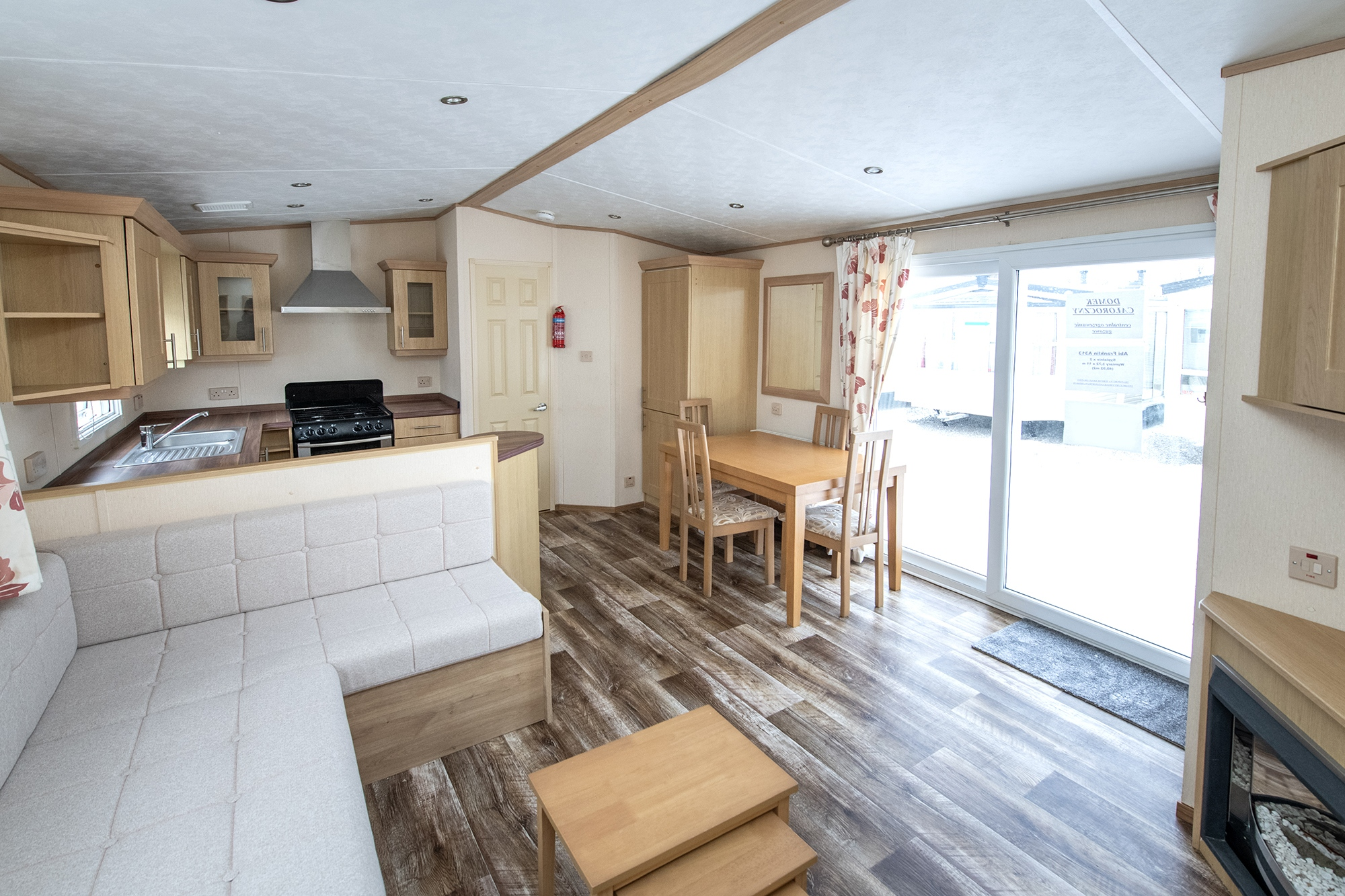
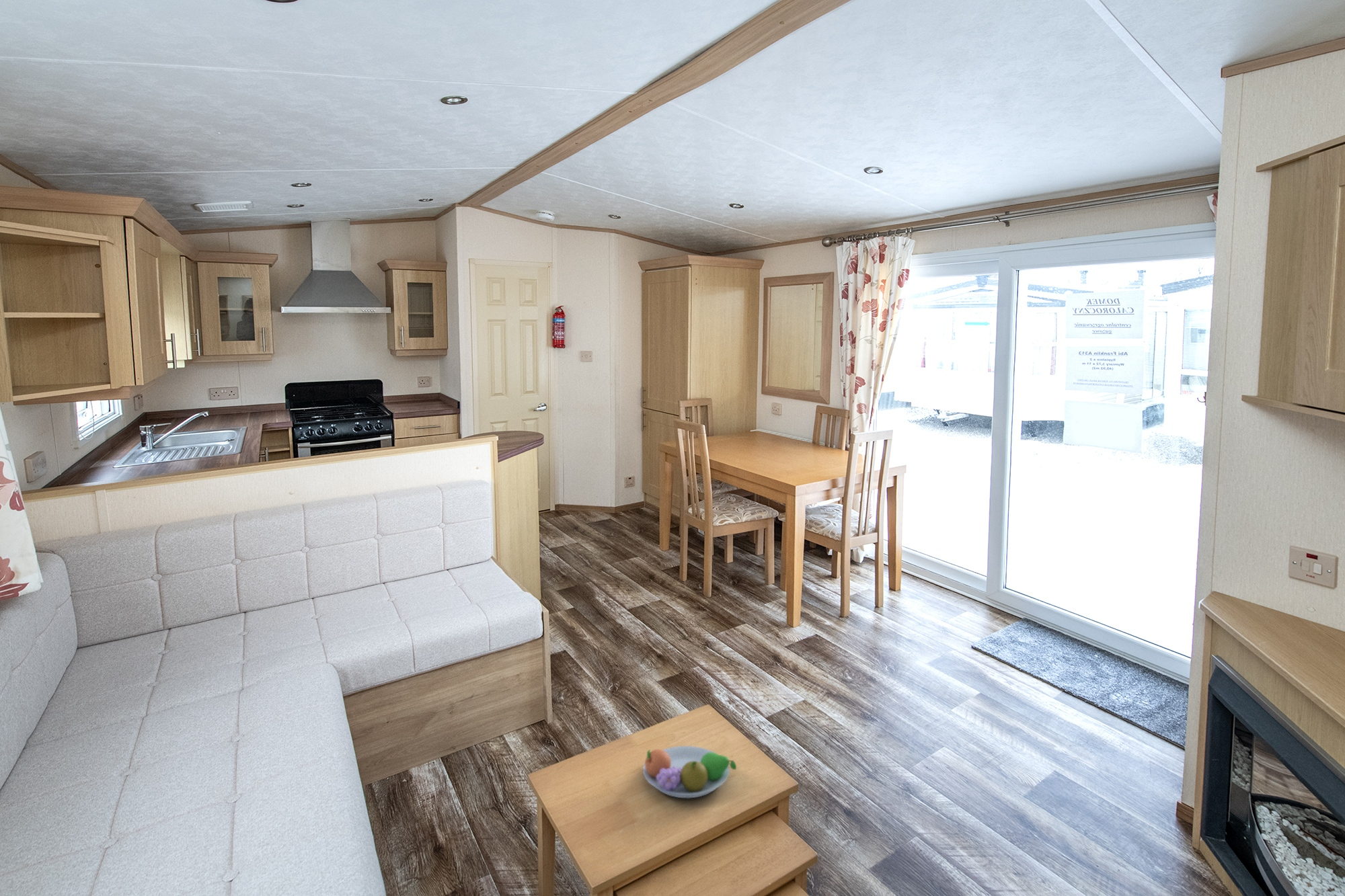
+ fruit bowl [642,745,737,799]
